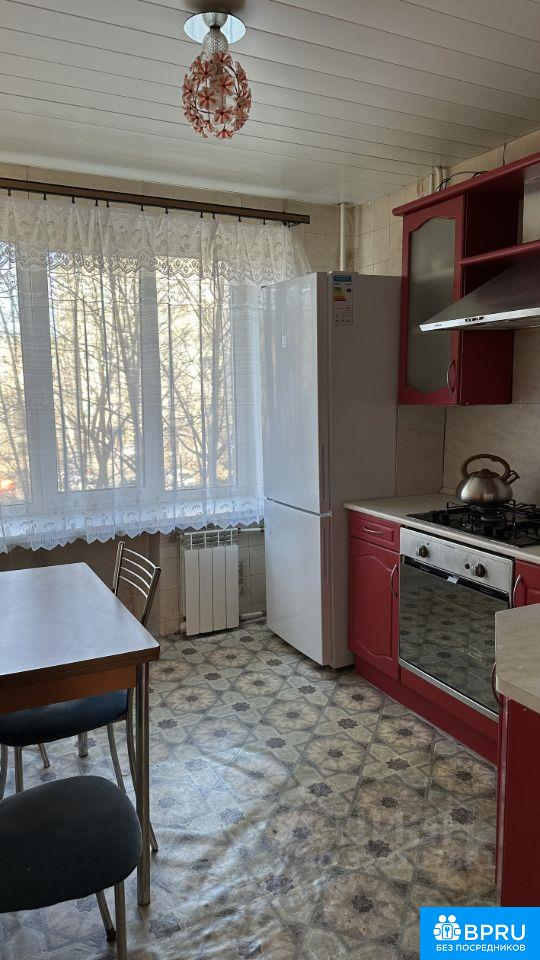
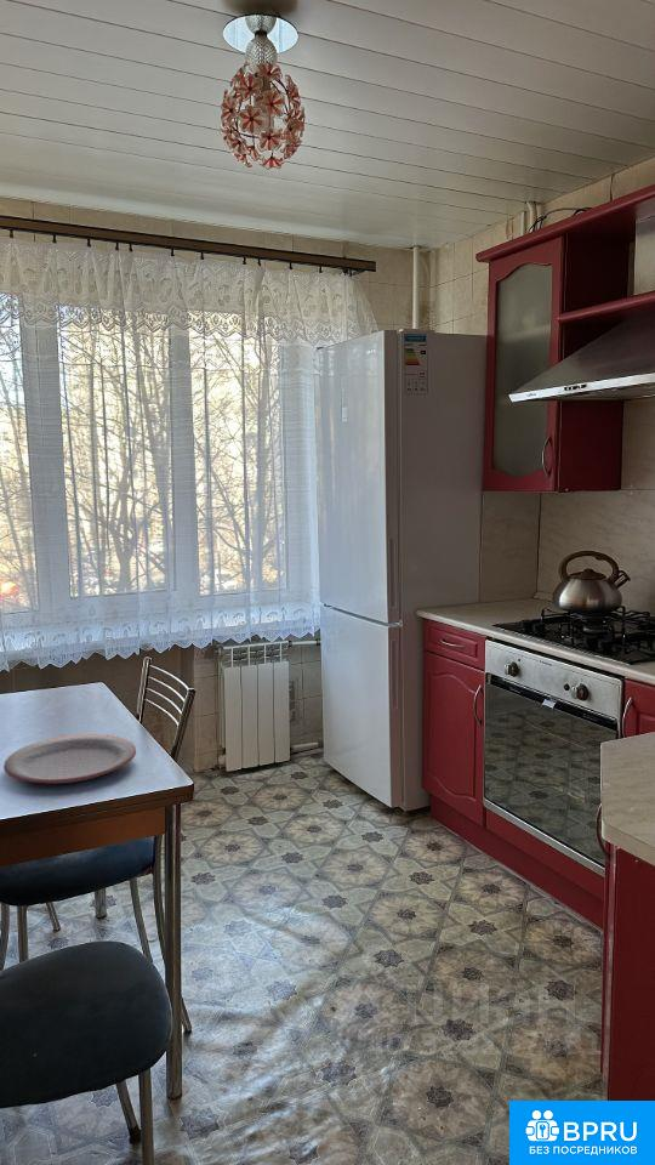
+ plate [2,733,137,785]
